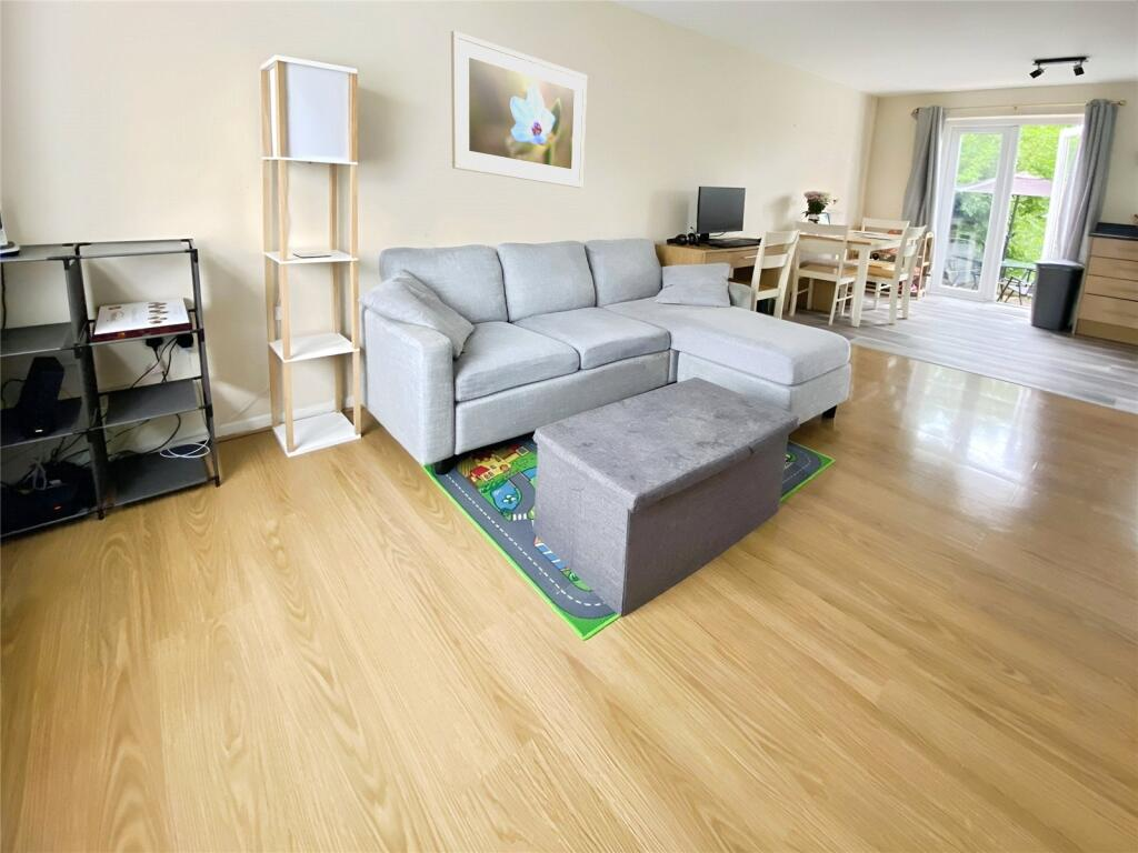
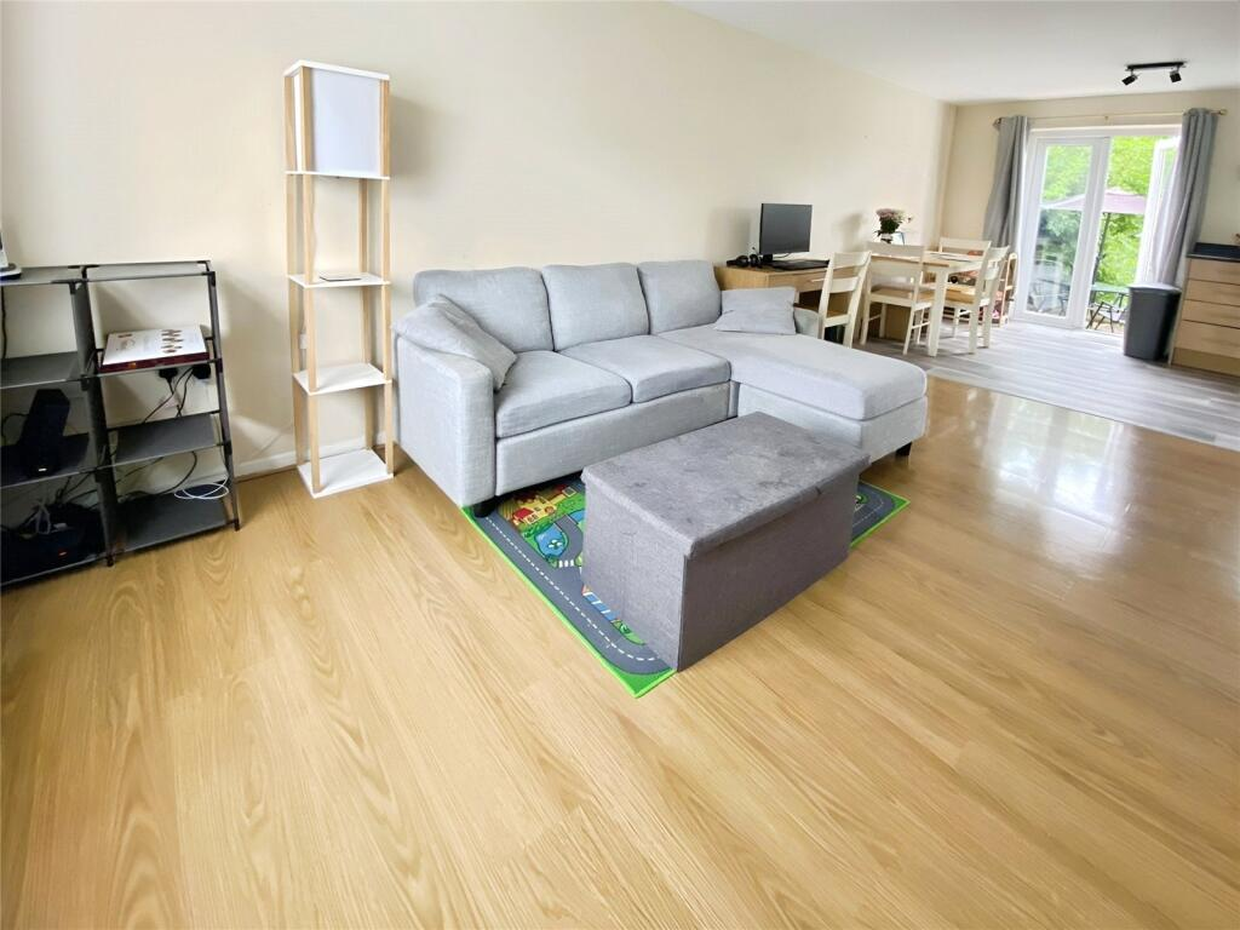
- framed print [450,30,588,189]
